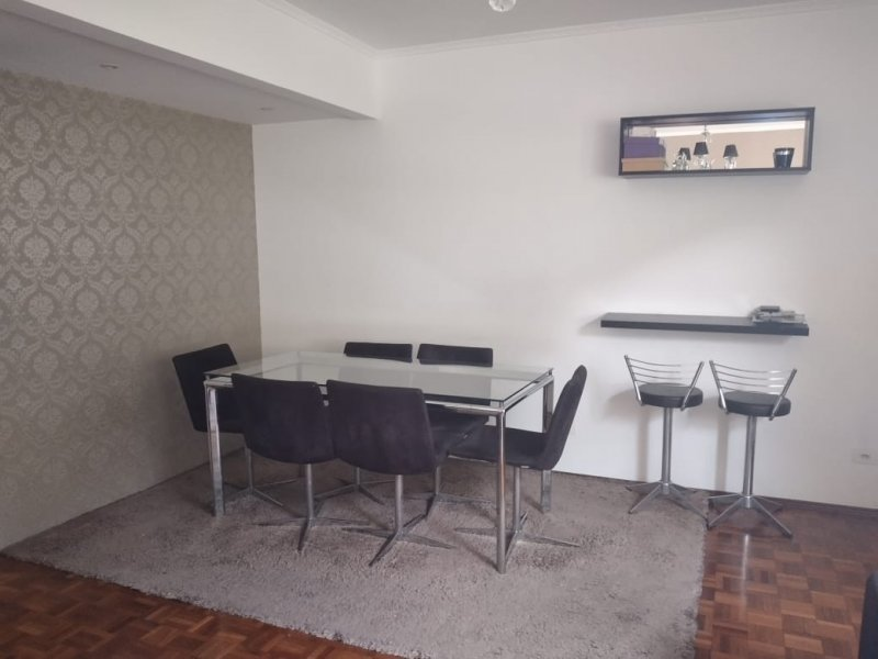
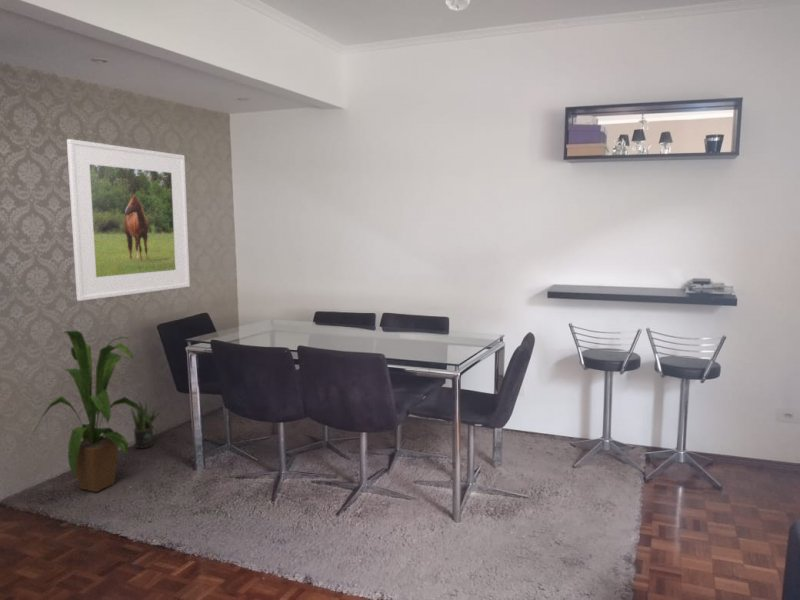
+ potted plant [130,398,162,449]
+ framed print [66,138,191,302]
+ house plant [32,330,160,493]
